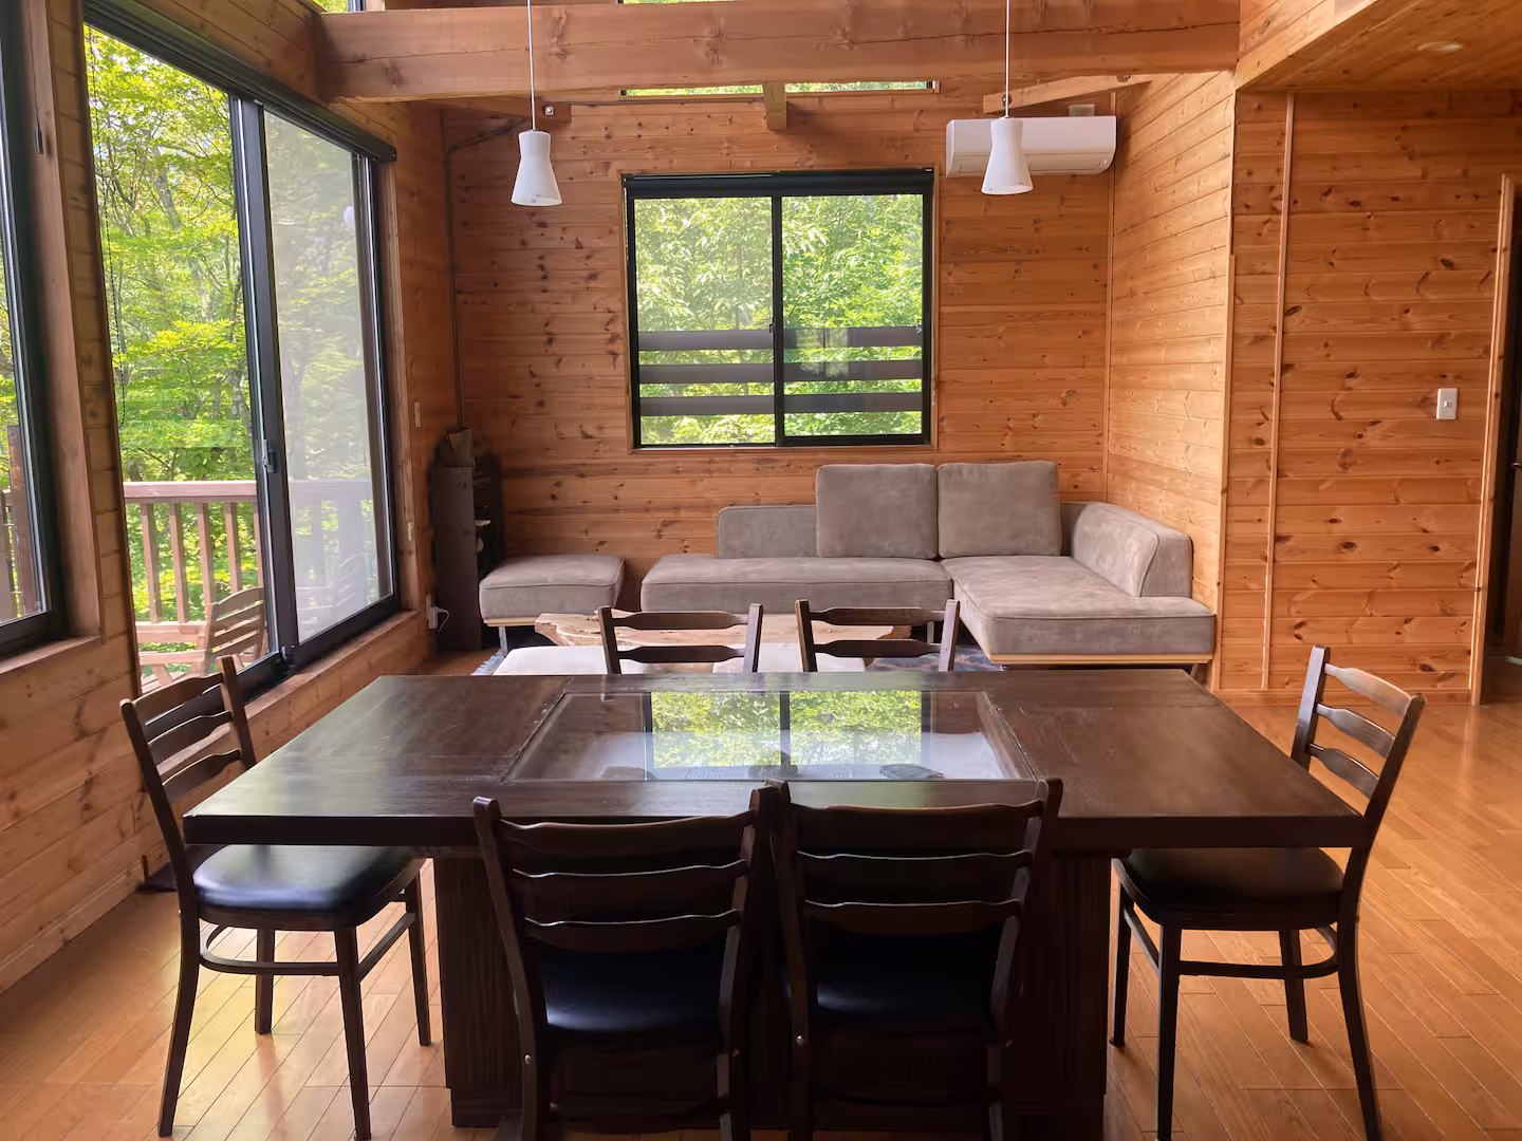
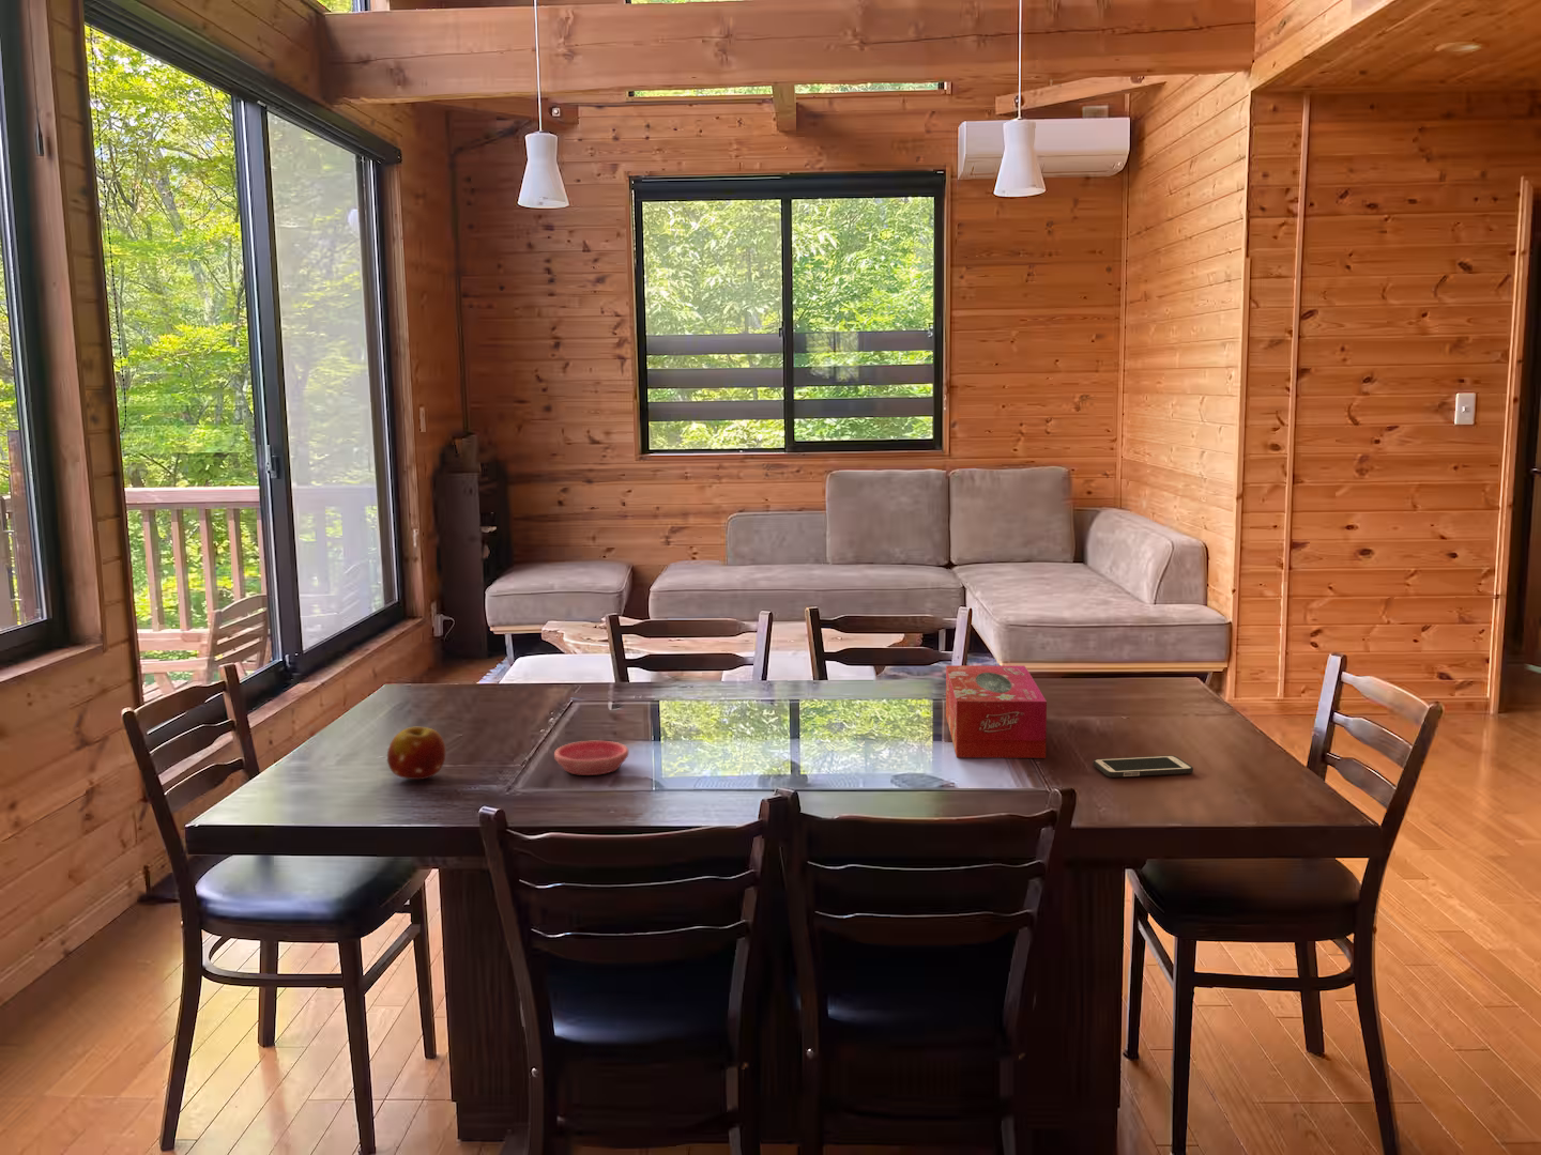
+ saucer [553,740,630,776]
+ tissue box [945,664,1047,759]
+ cell phone [1092,753,1194,779]
+ fruit [386,727,447,780]
